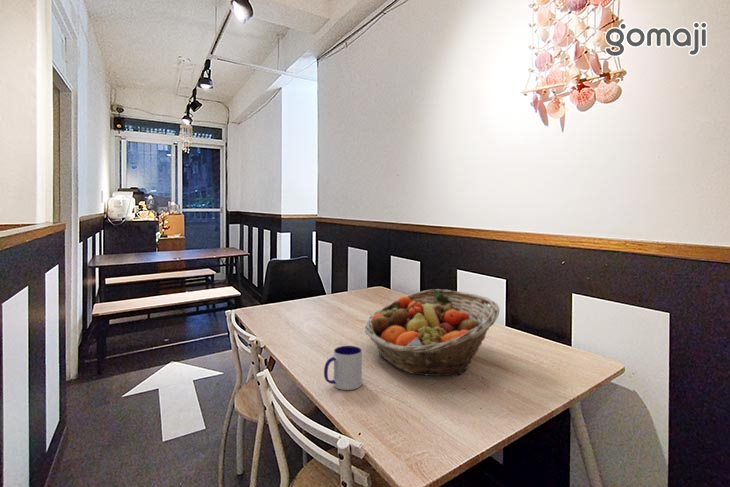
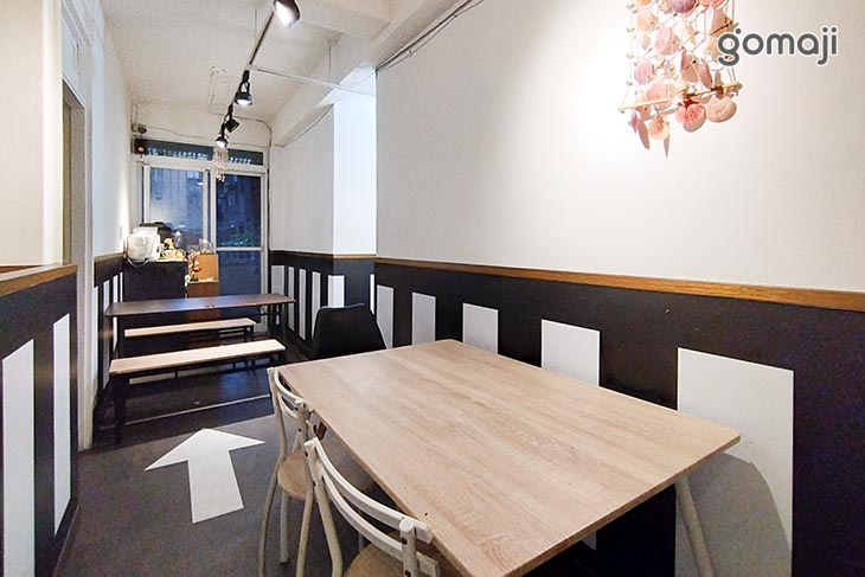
- mug [323,345,363,391]
- fruit basket [364,288,500,377]
